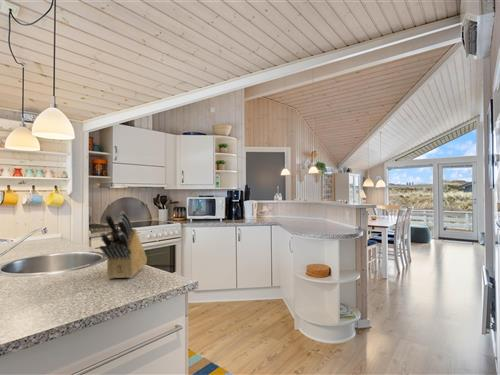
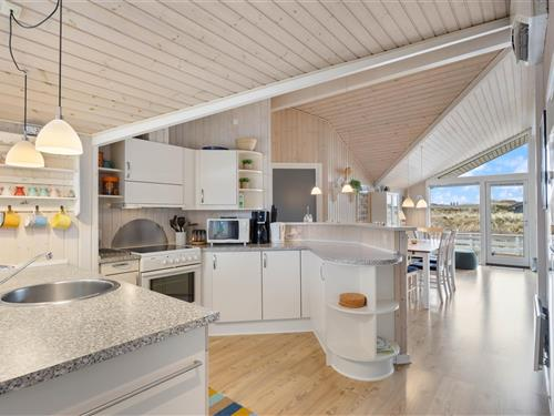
- knife block [99,210,148,280]
